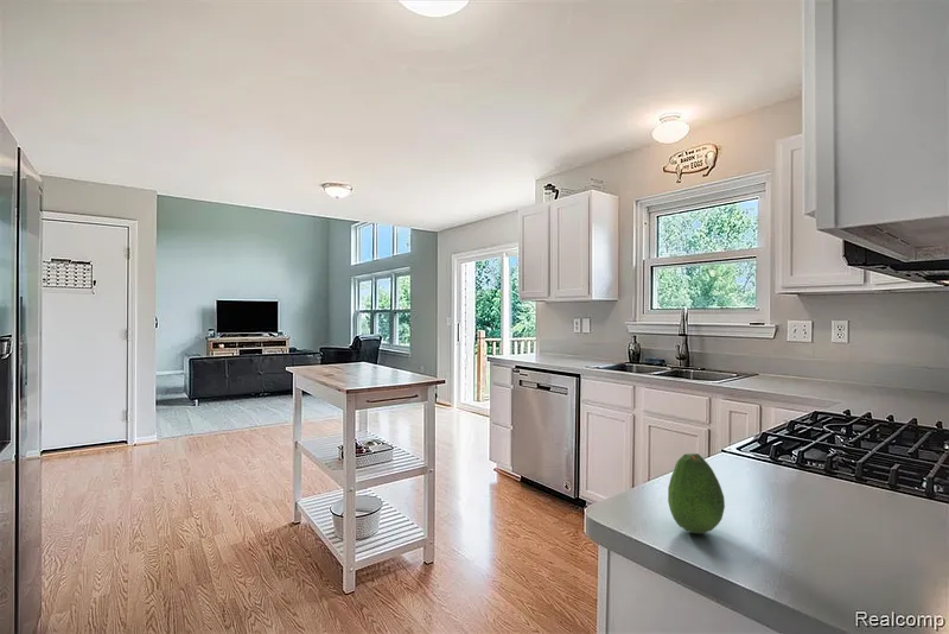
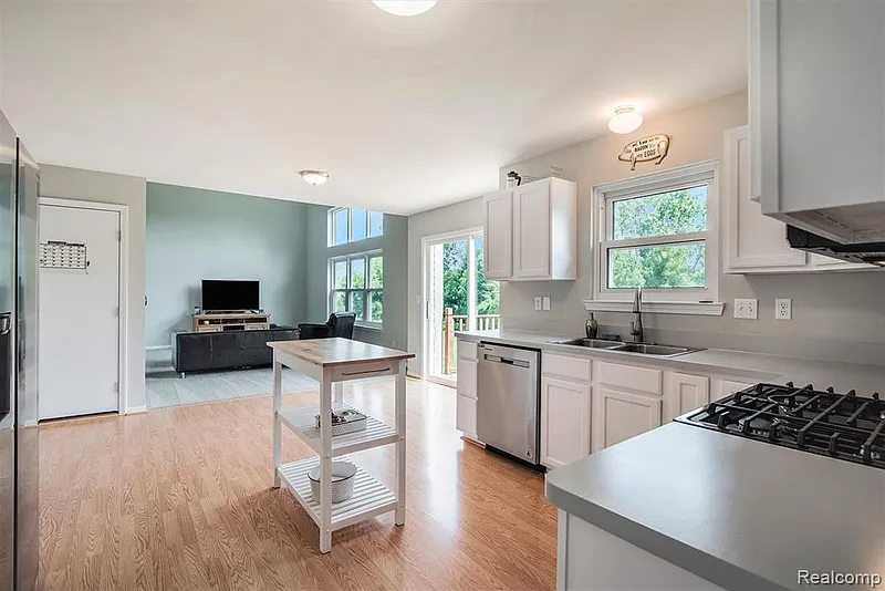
- fruit [667,452,726,534]
